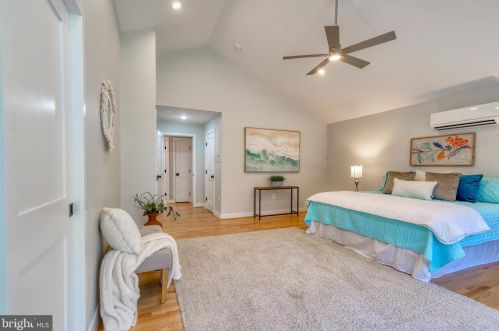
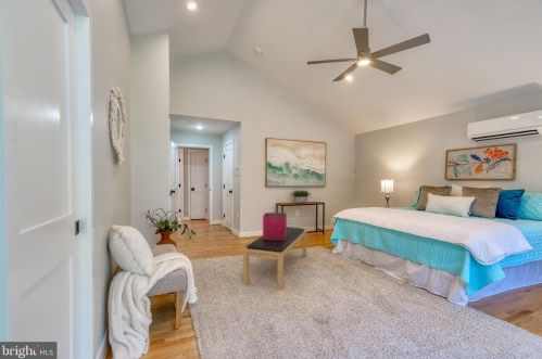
+ bench [242,226,307,291]
+ storage bin [262,211,288,240]
